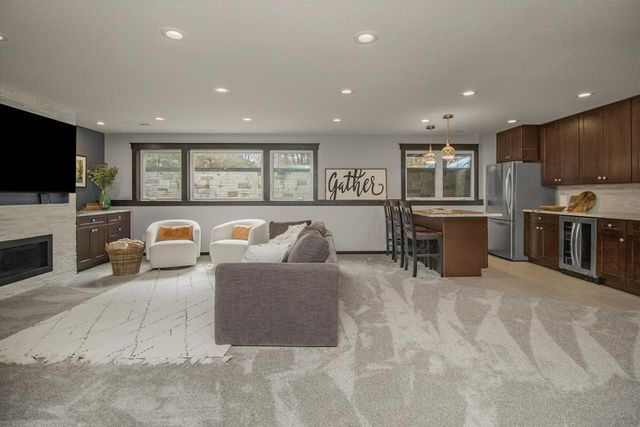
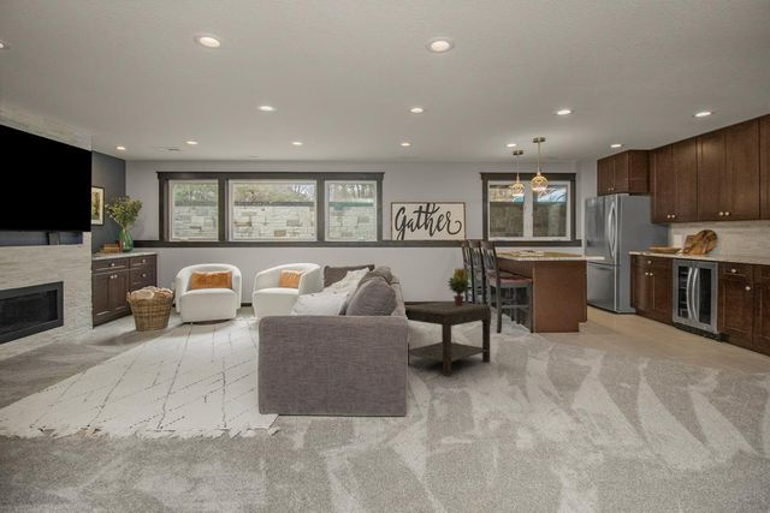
+ side table [403,300,492,376]
+ potted plant [446,267,472,305]
